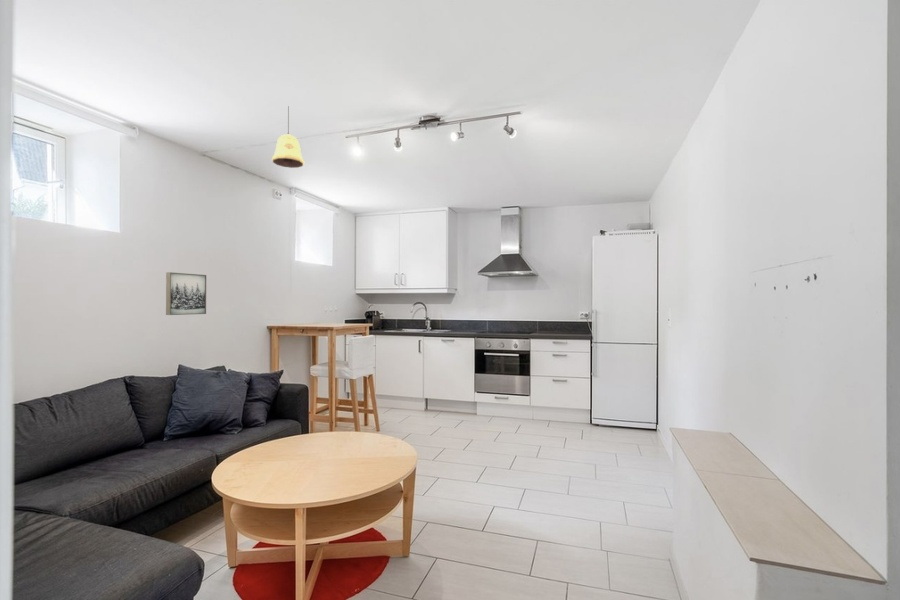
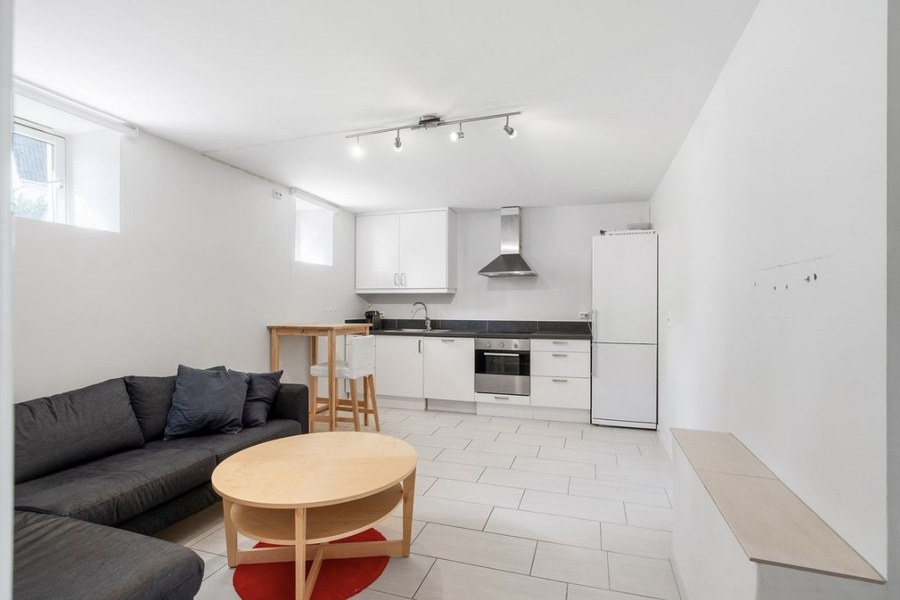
- wall art [165,271,207,316]
- pendant light [271,105,305,169]
